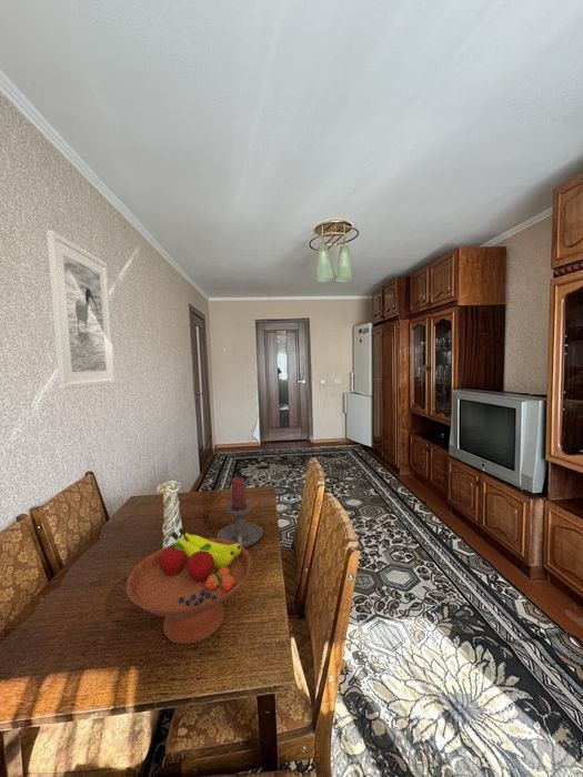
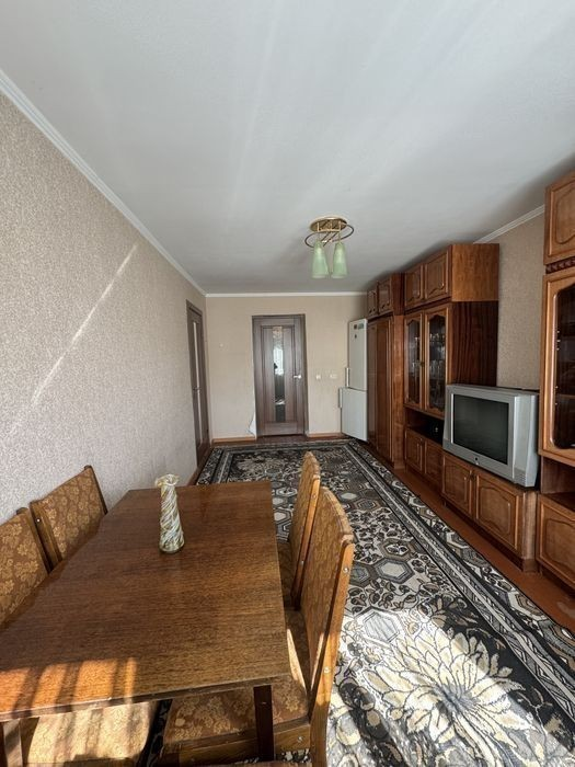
- fruit bowl [125,527,253,646]
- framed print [46,230,115,391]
- candle holder [217,476,263,548]
